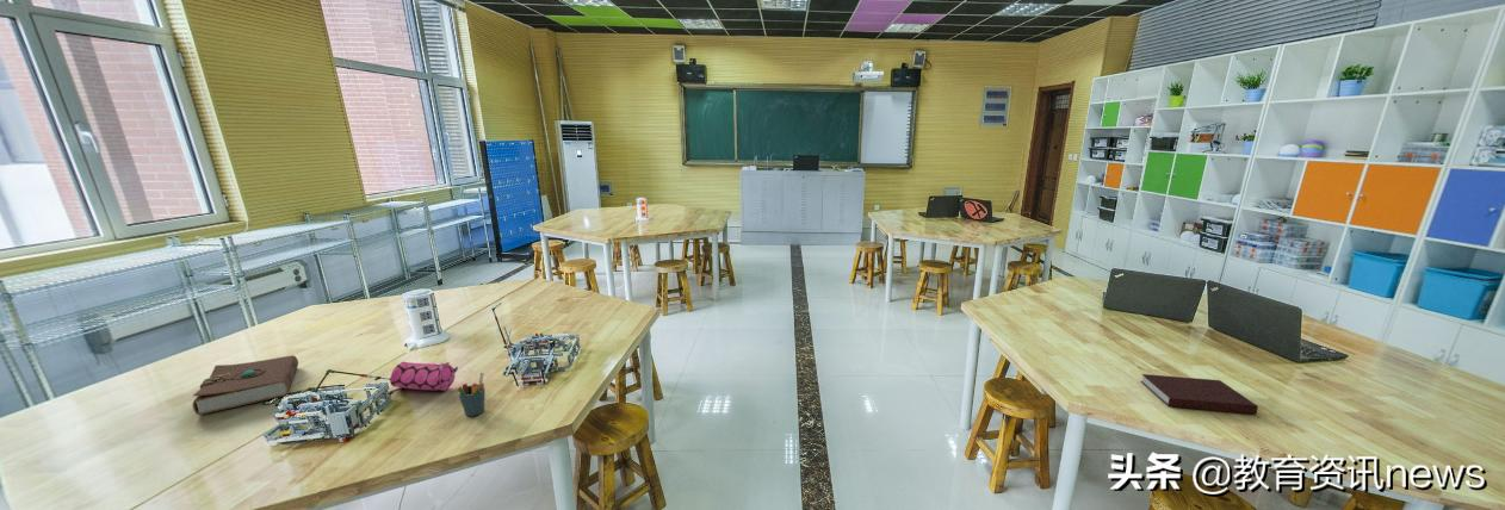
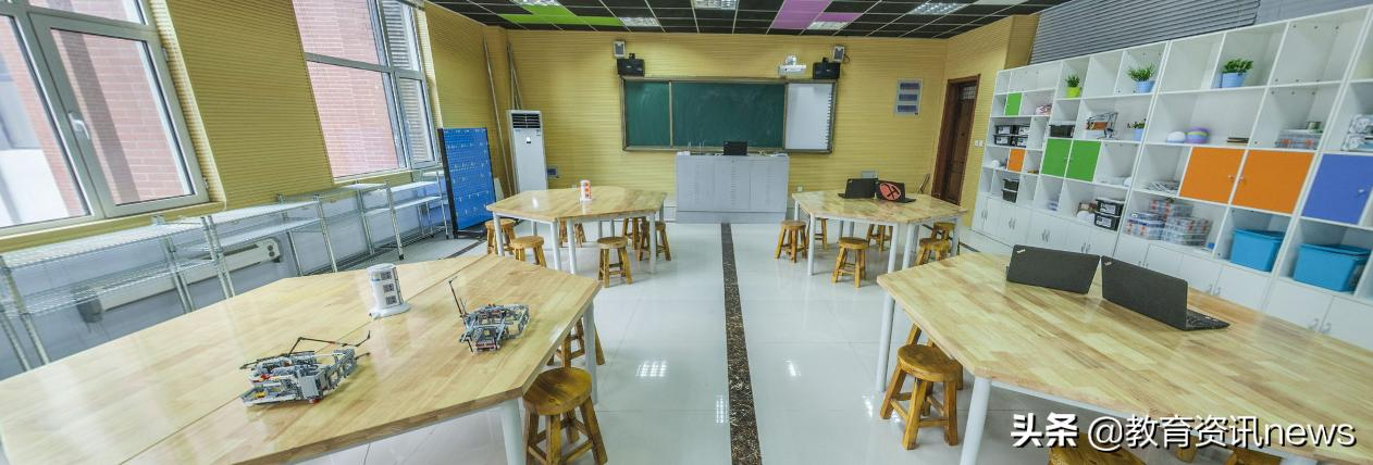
- pencil case [389,361,459,392]
- pen holder [456,371,487,417]
- book [192,354,299,416]
- notebook [1140,373,1259,416]
